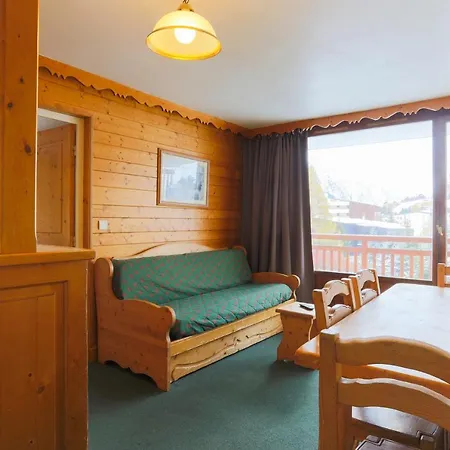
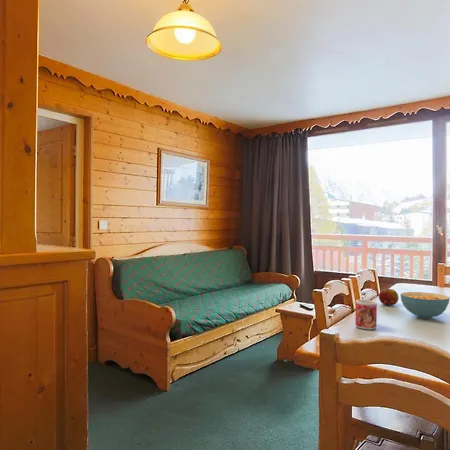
+ mug [355,299,378,330]
+ fruit [378,288,400,306]
+ cereal bowl [399,291,450,320]
